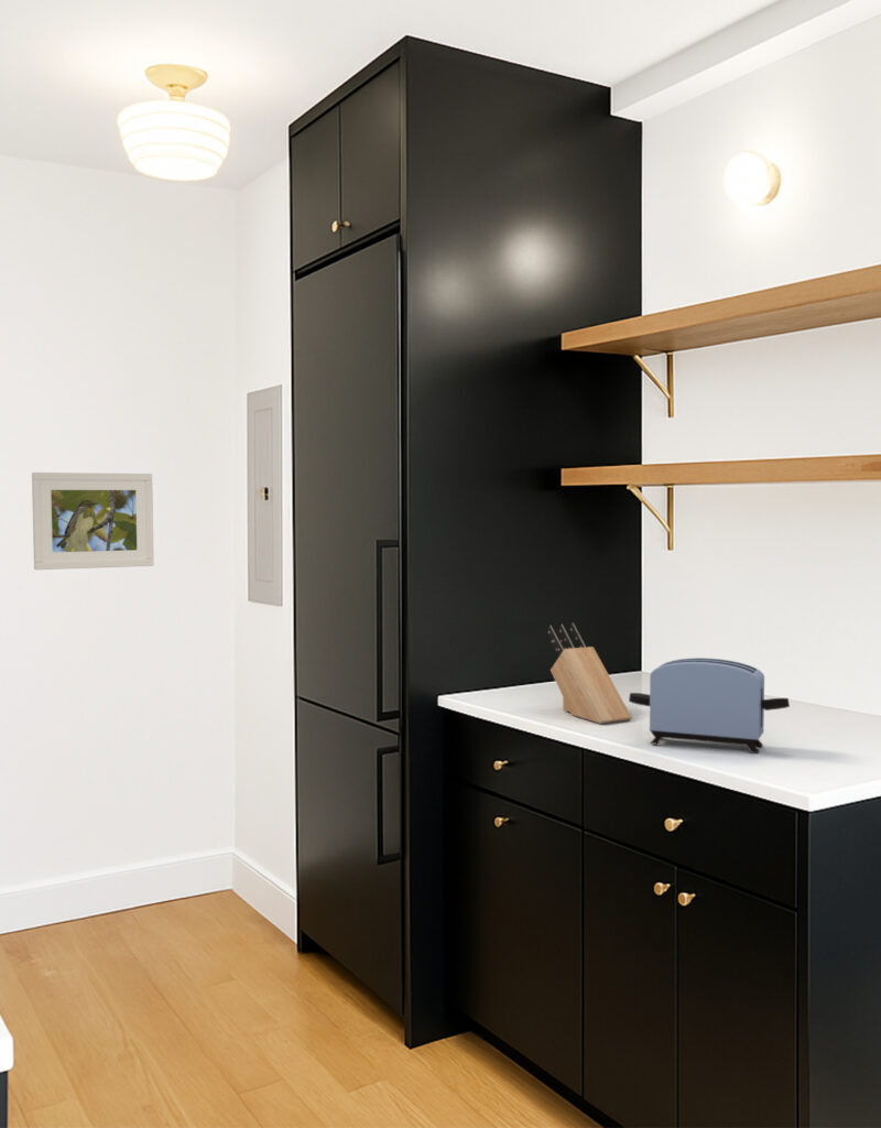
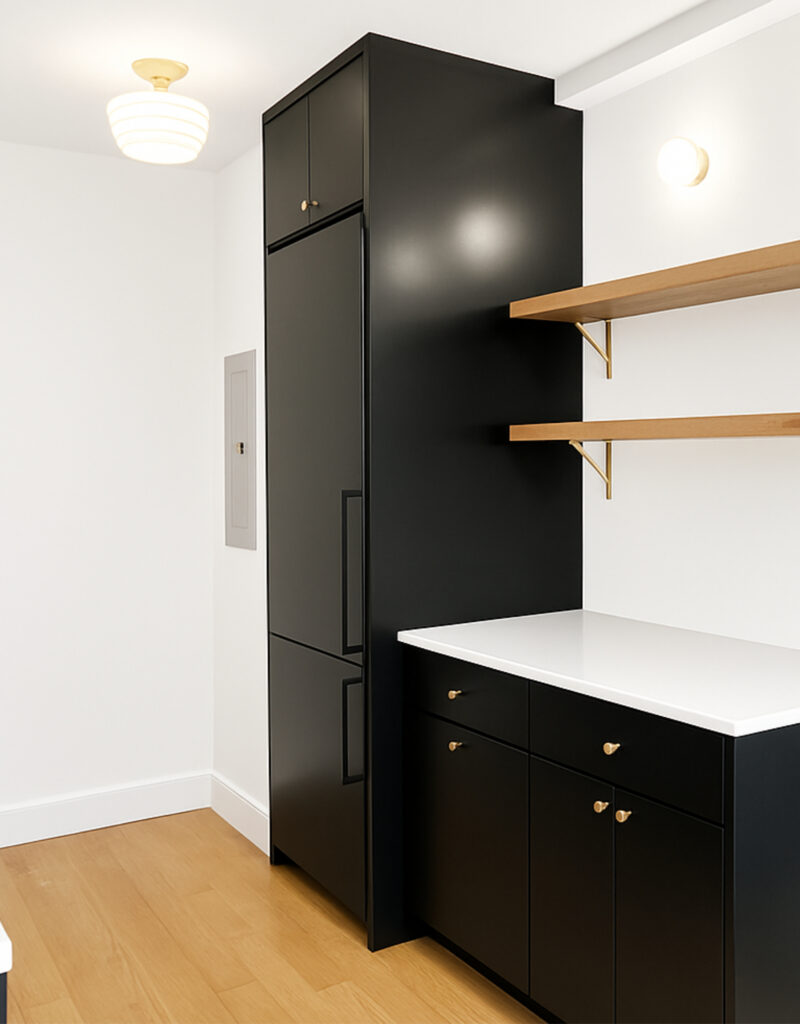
- knife block [547,621,633,725]
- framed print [31,471,155,571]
- toaster [628,657,791,755]
